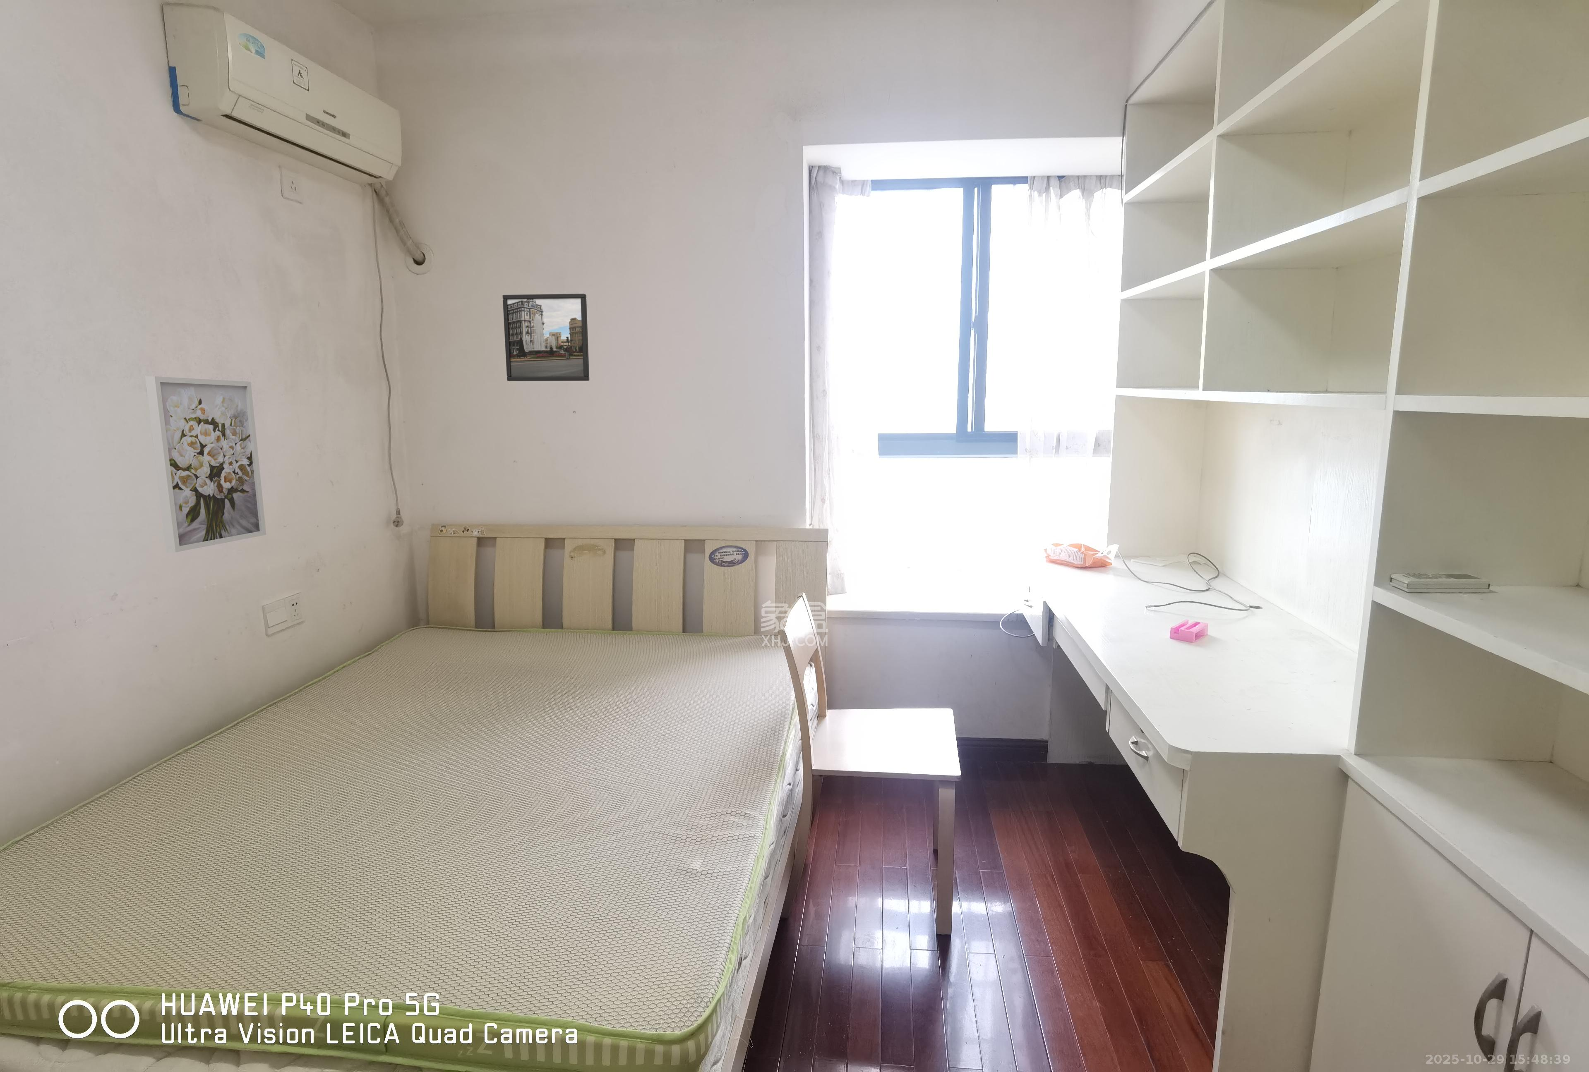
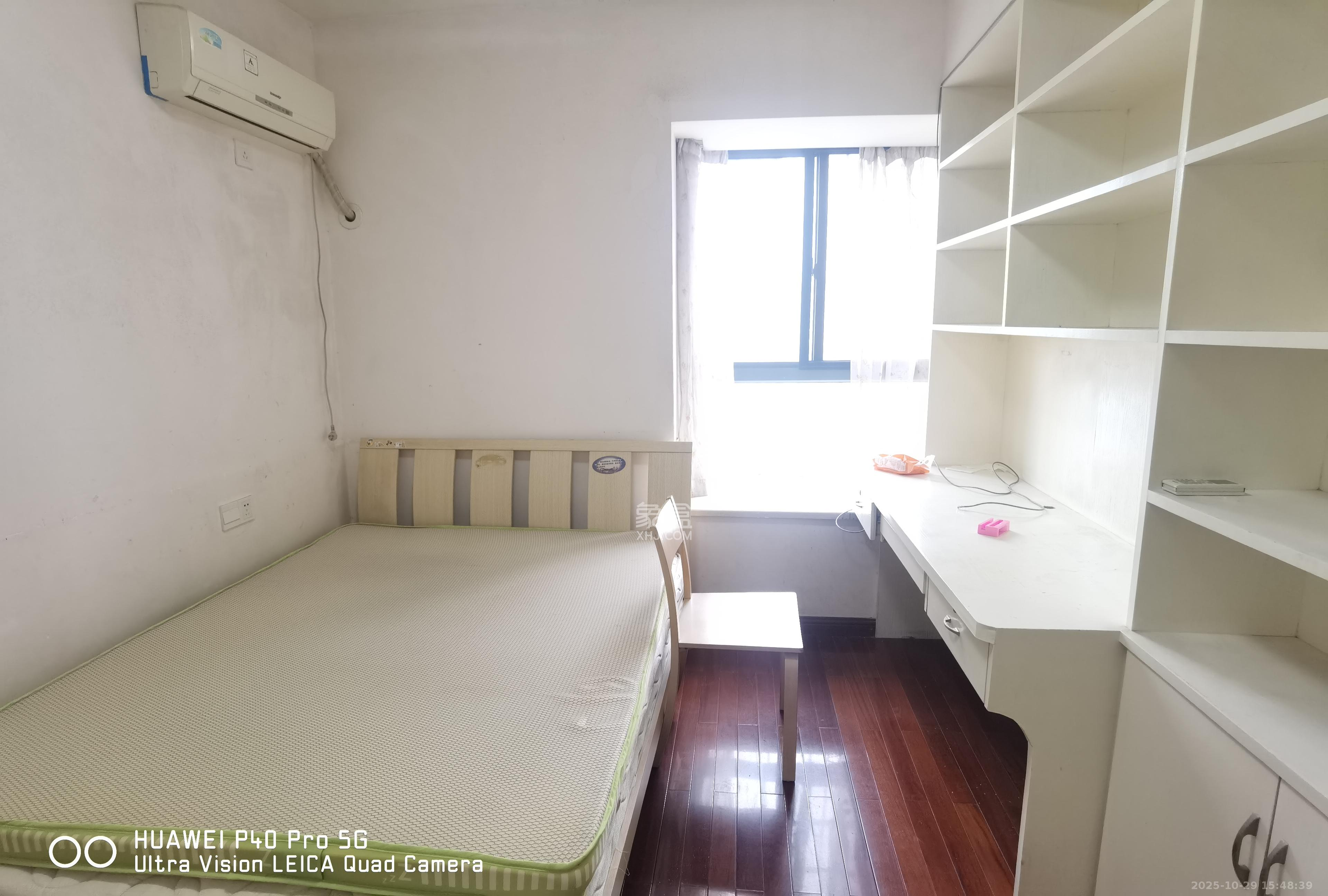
- wall art [145,376,267,553]
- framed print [501,293,590,382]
